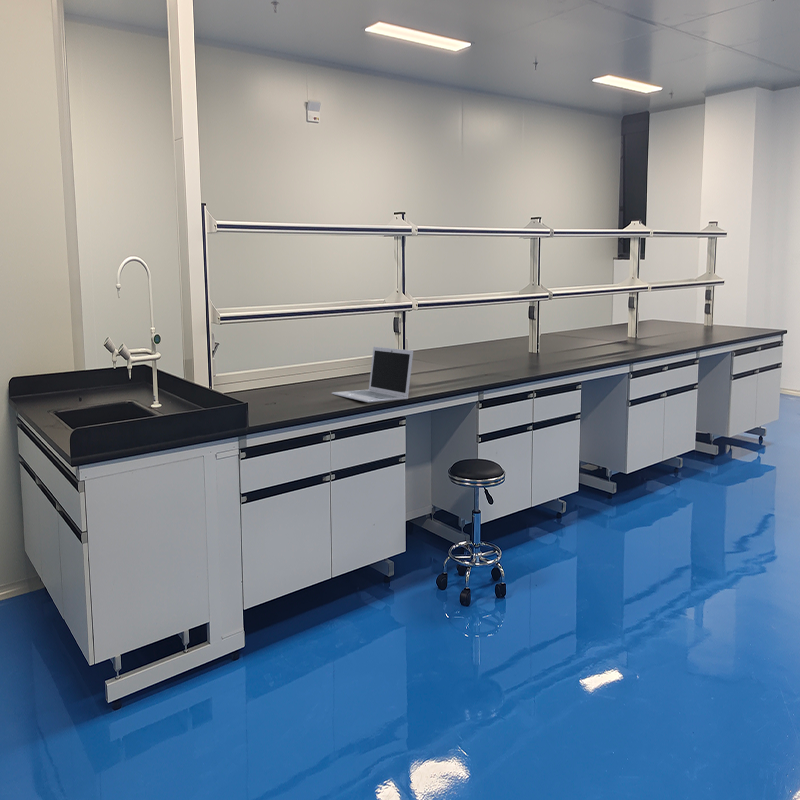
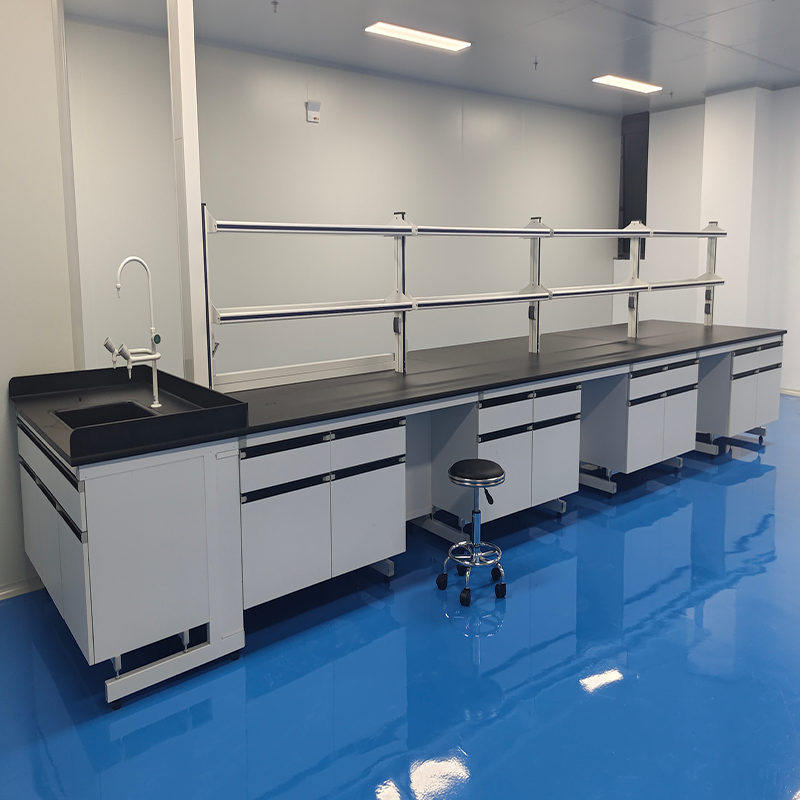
- laptop [331,346,414,404]
